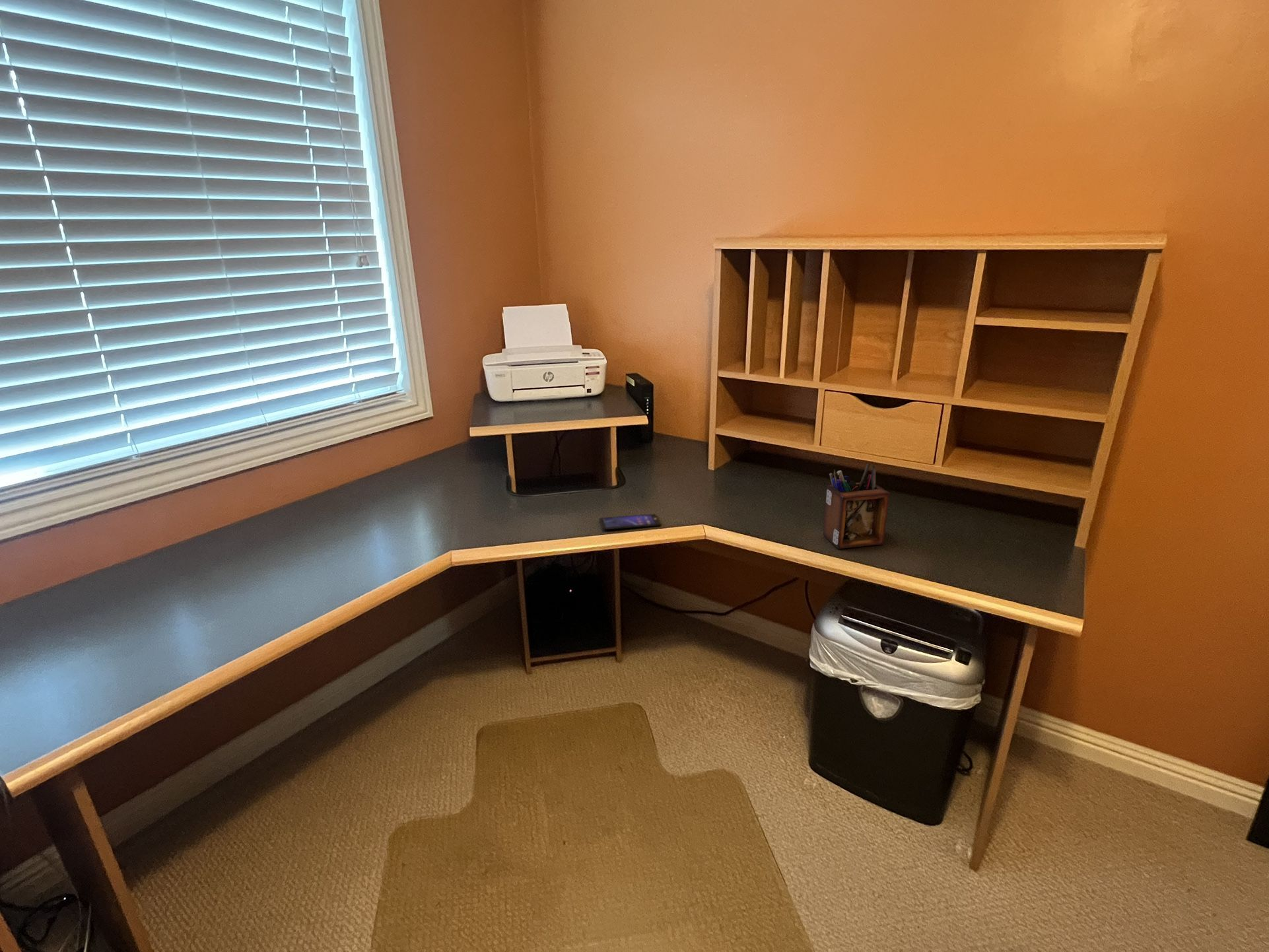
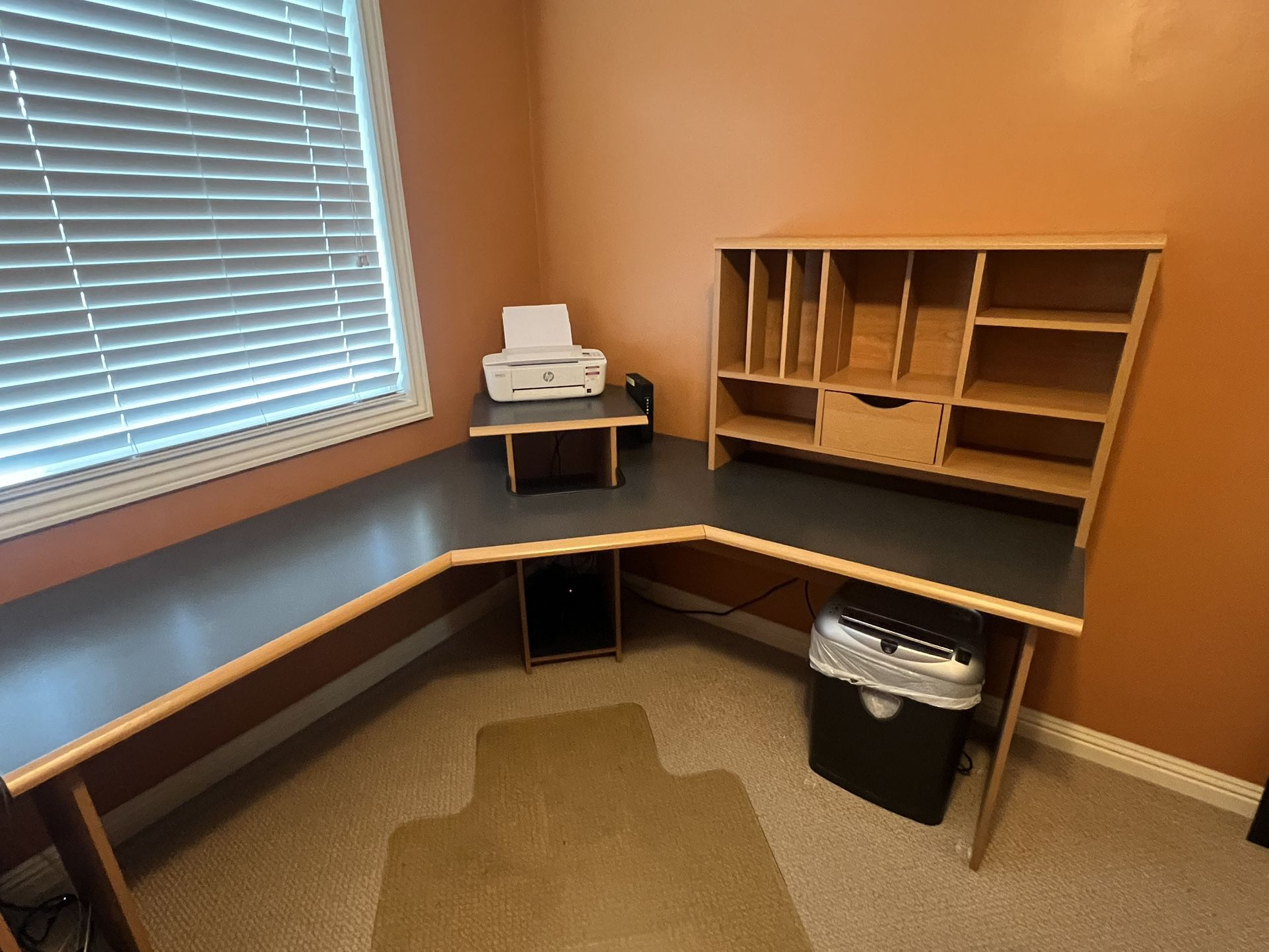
- desk organizer [823,463,890,549]
- smartphone [598,513,662,531]
